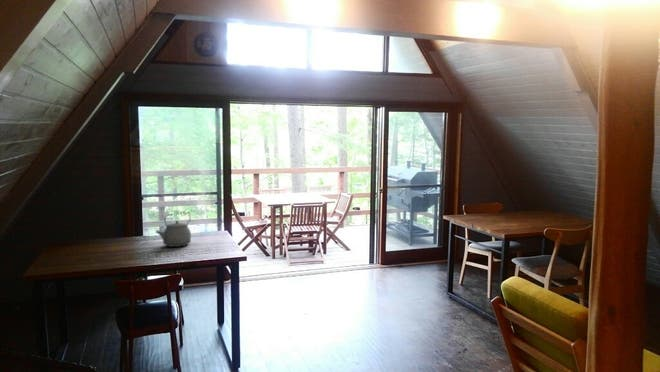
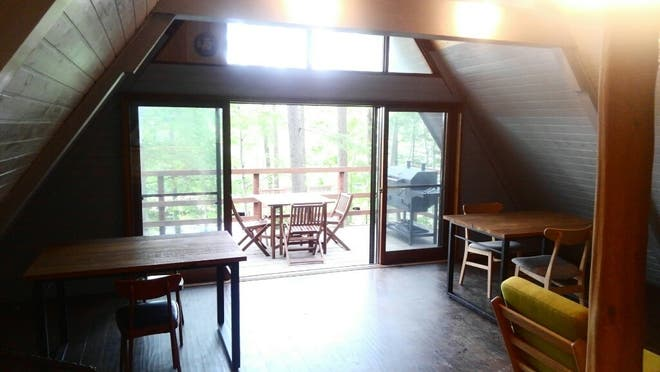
- tea kettle [155,211,192,248]
